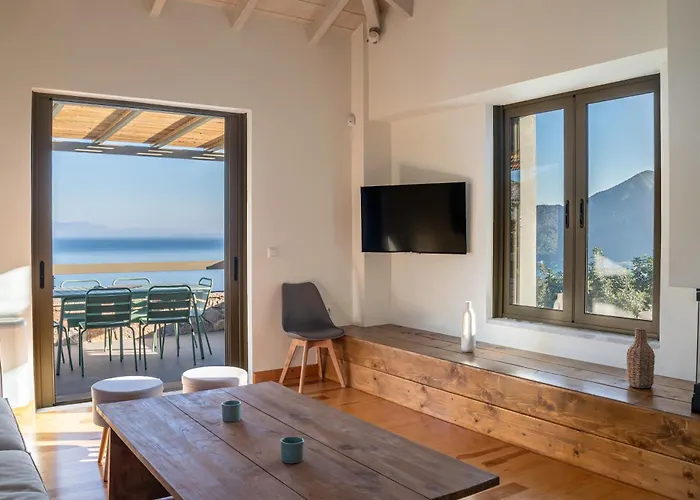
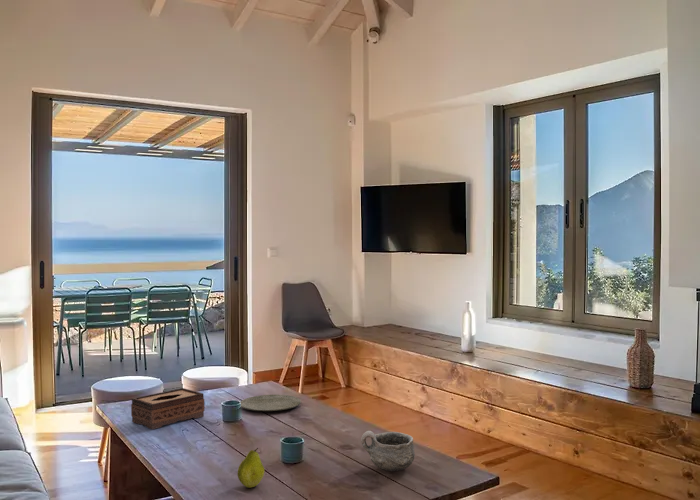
+ bowl [360,430,416,472]
+ tissue box [130,387,205,430]
+ fruit [237,447,265,489]
+ plate [239,394,302,412]
